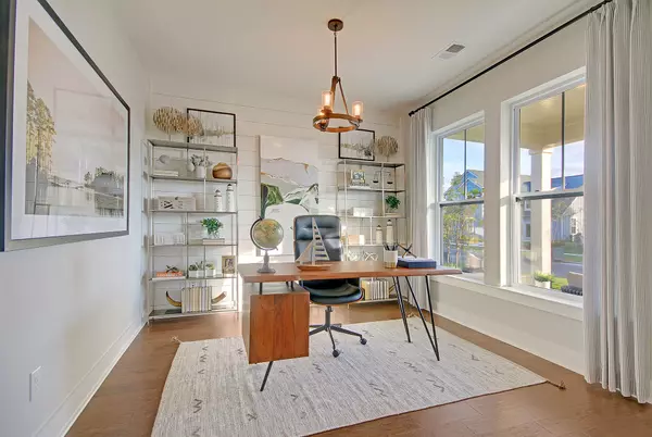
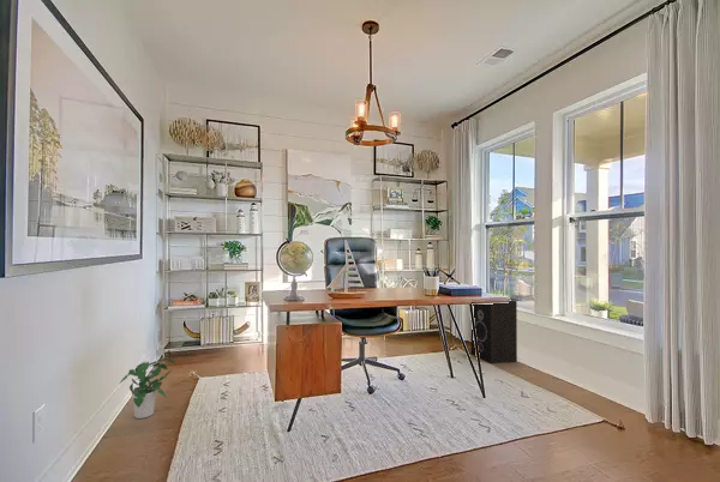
+ potted plant [119,357,178,420]
+ speaker [469,299,518,364]
